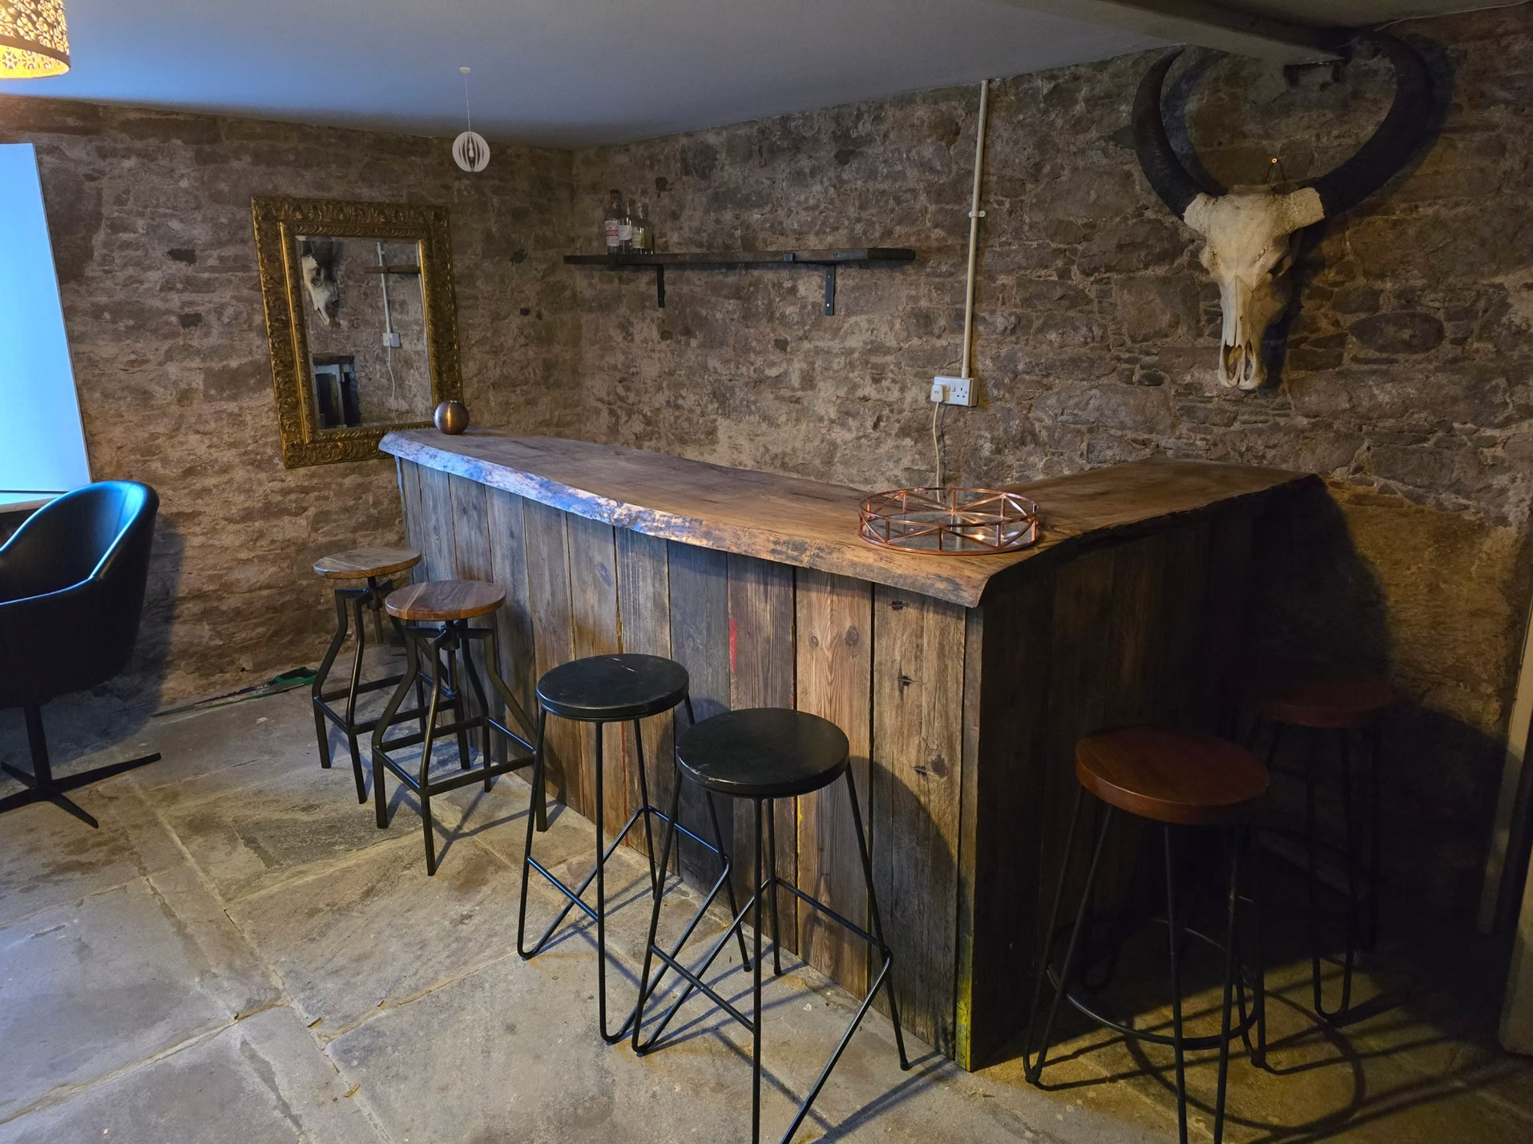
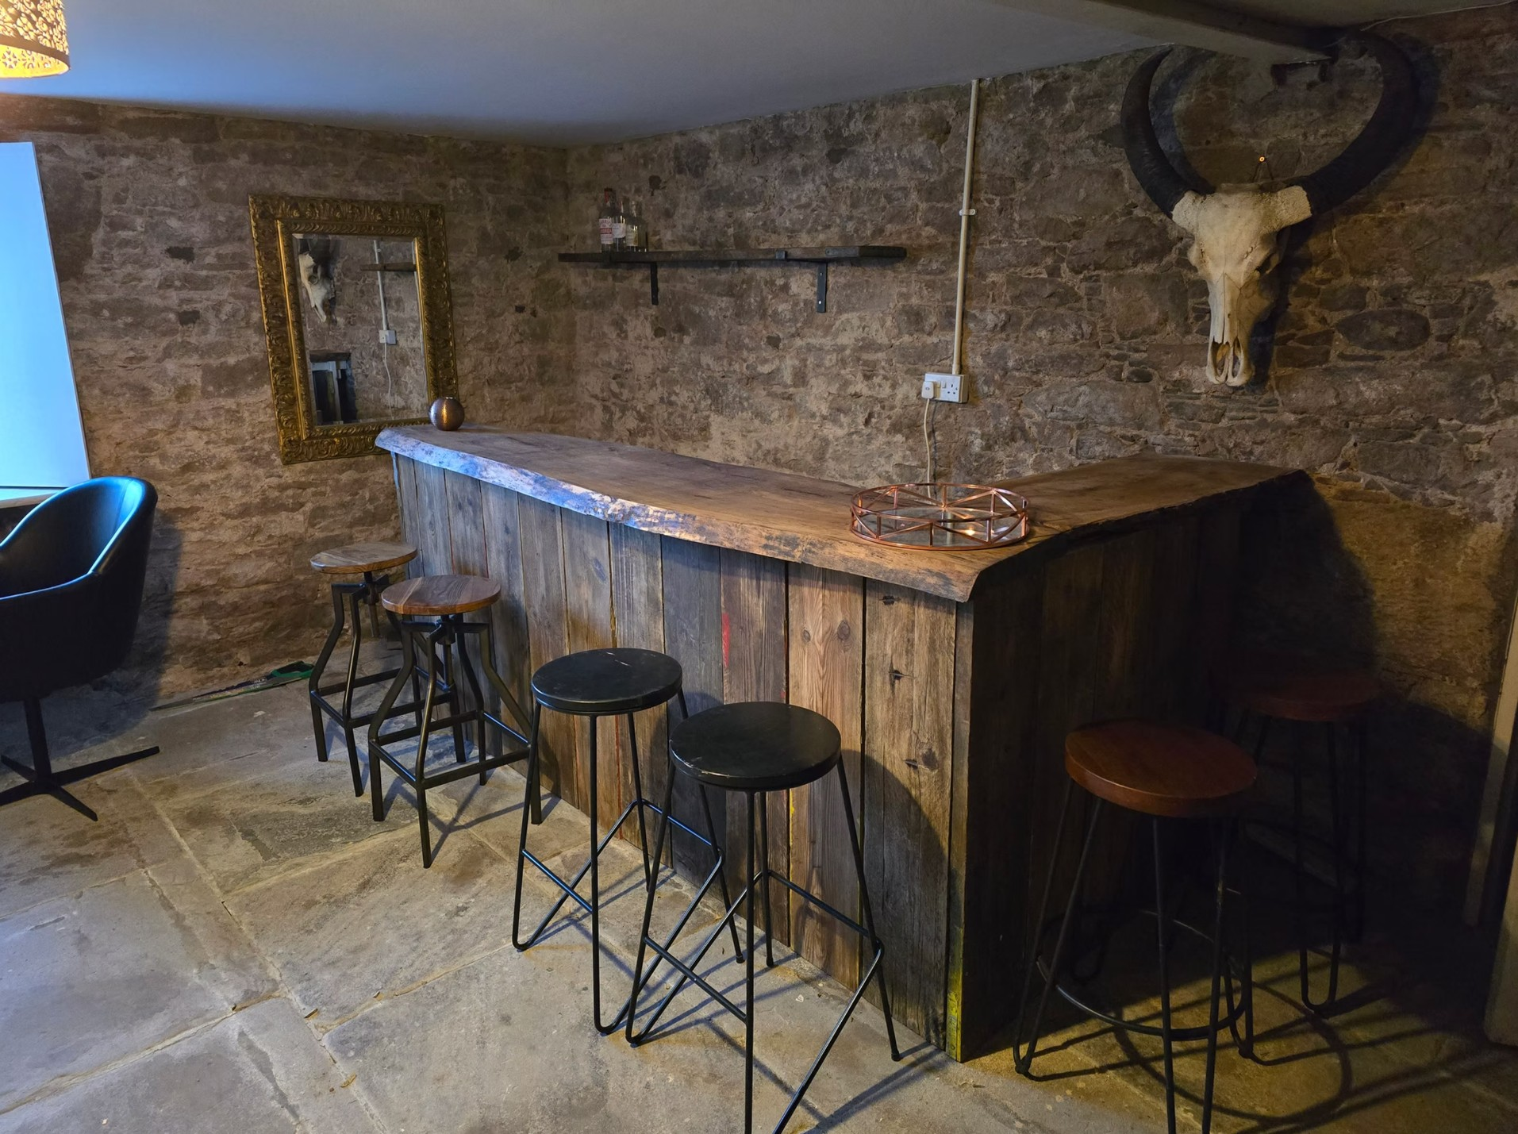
- pendant light [452,66,491,172]
